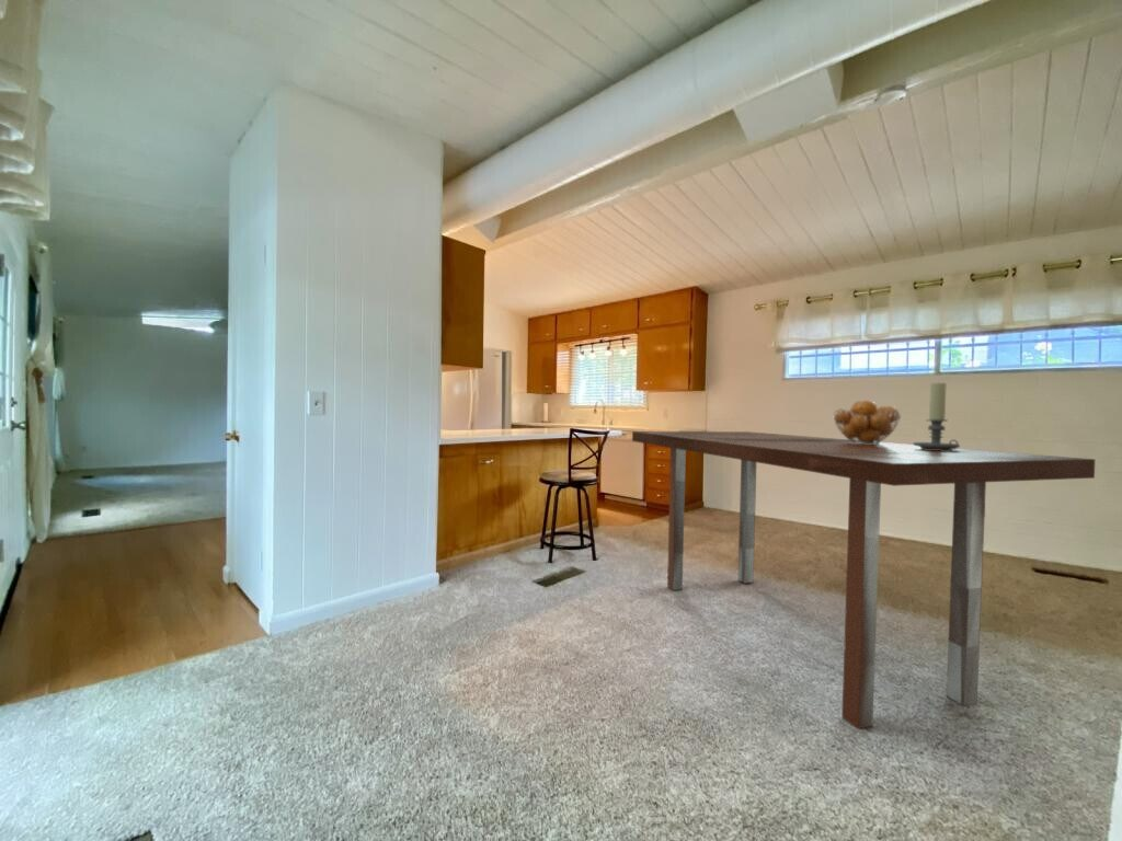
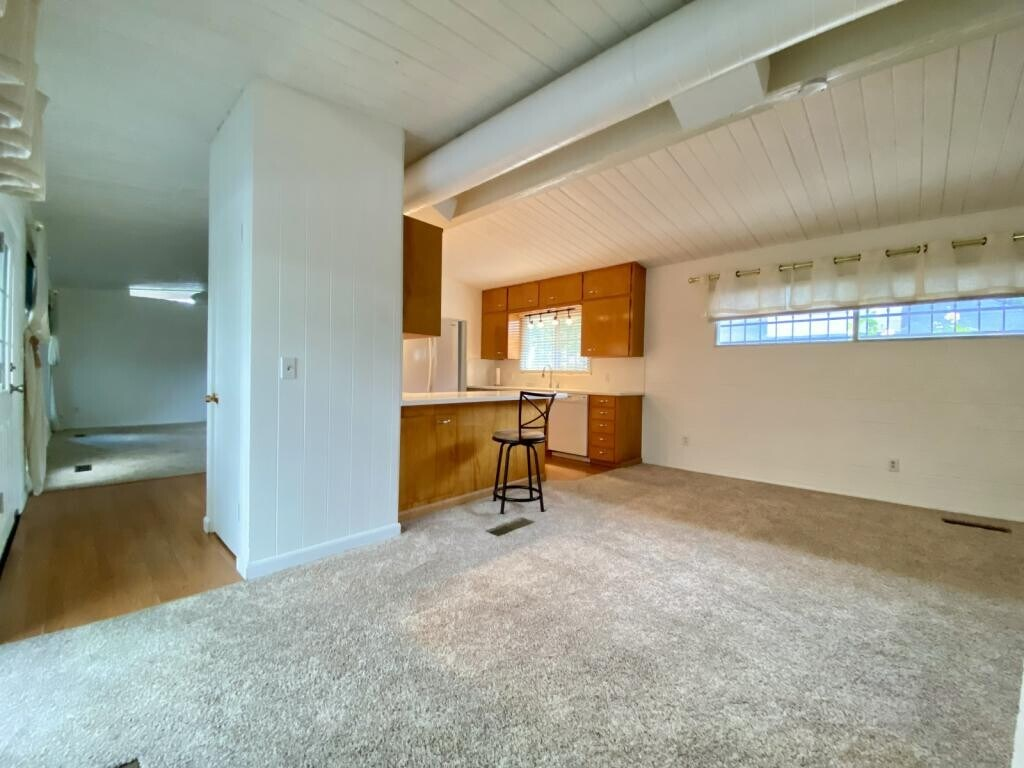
- dining table [631,430,1097,729]
- fruit basket [832,400,902,445]
- candle holder [912,380,961,451]
